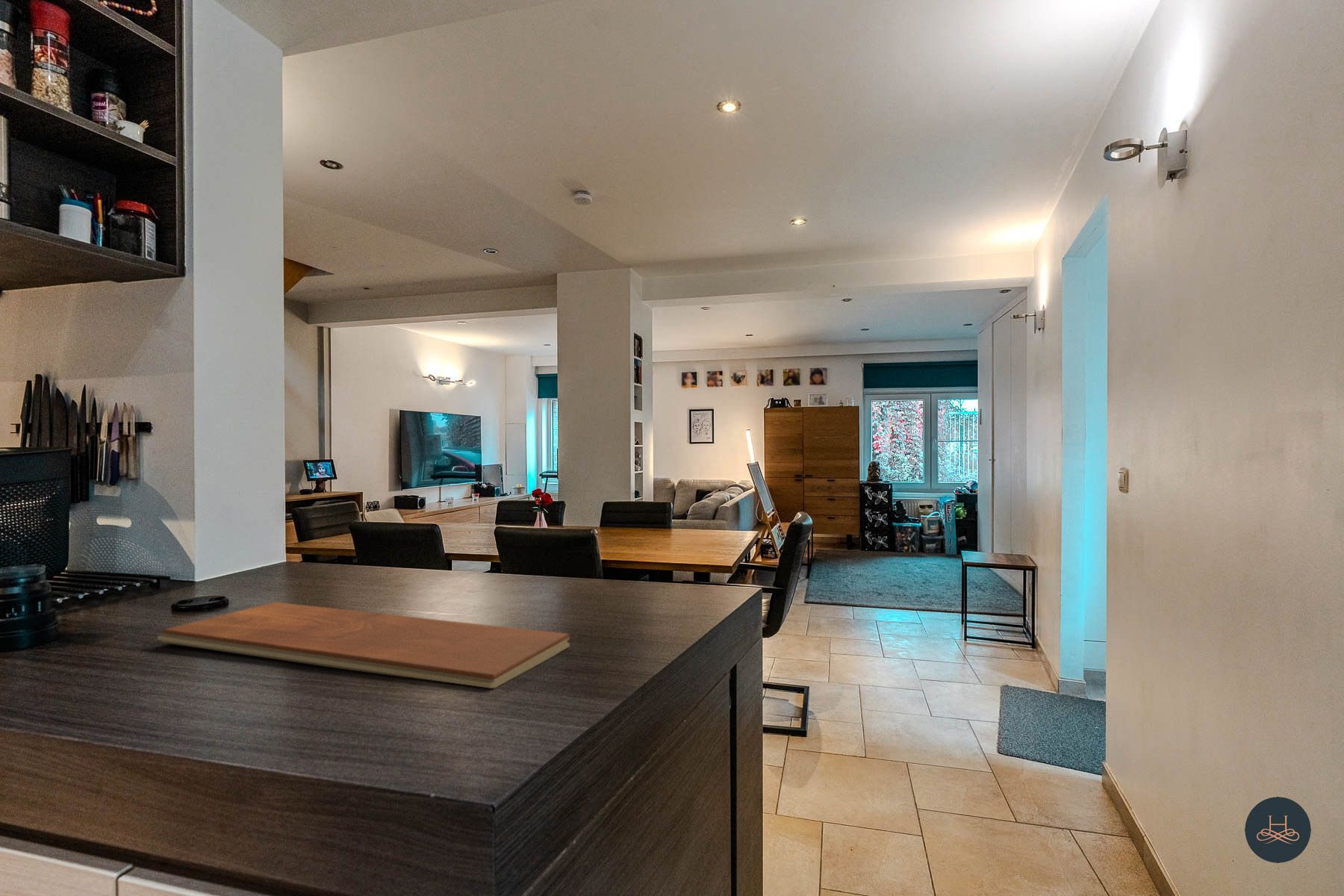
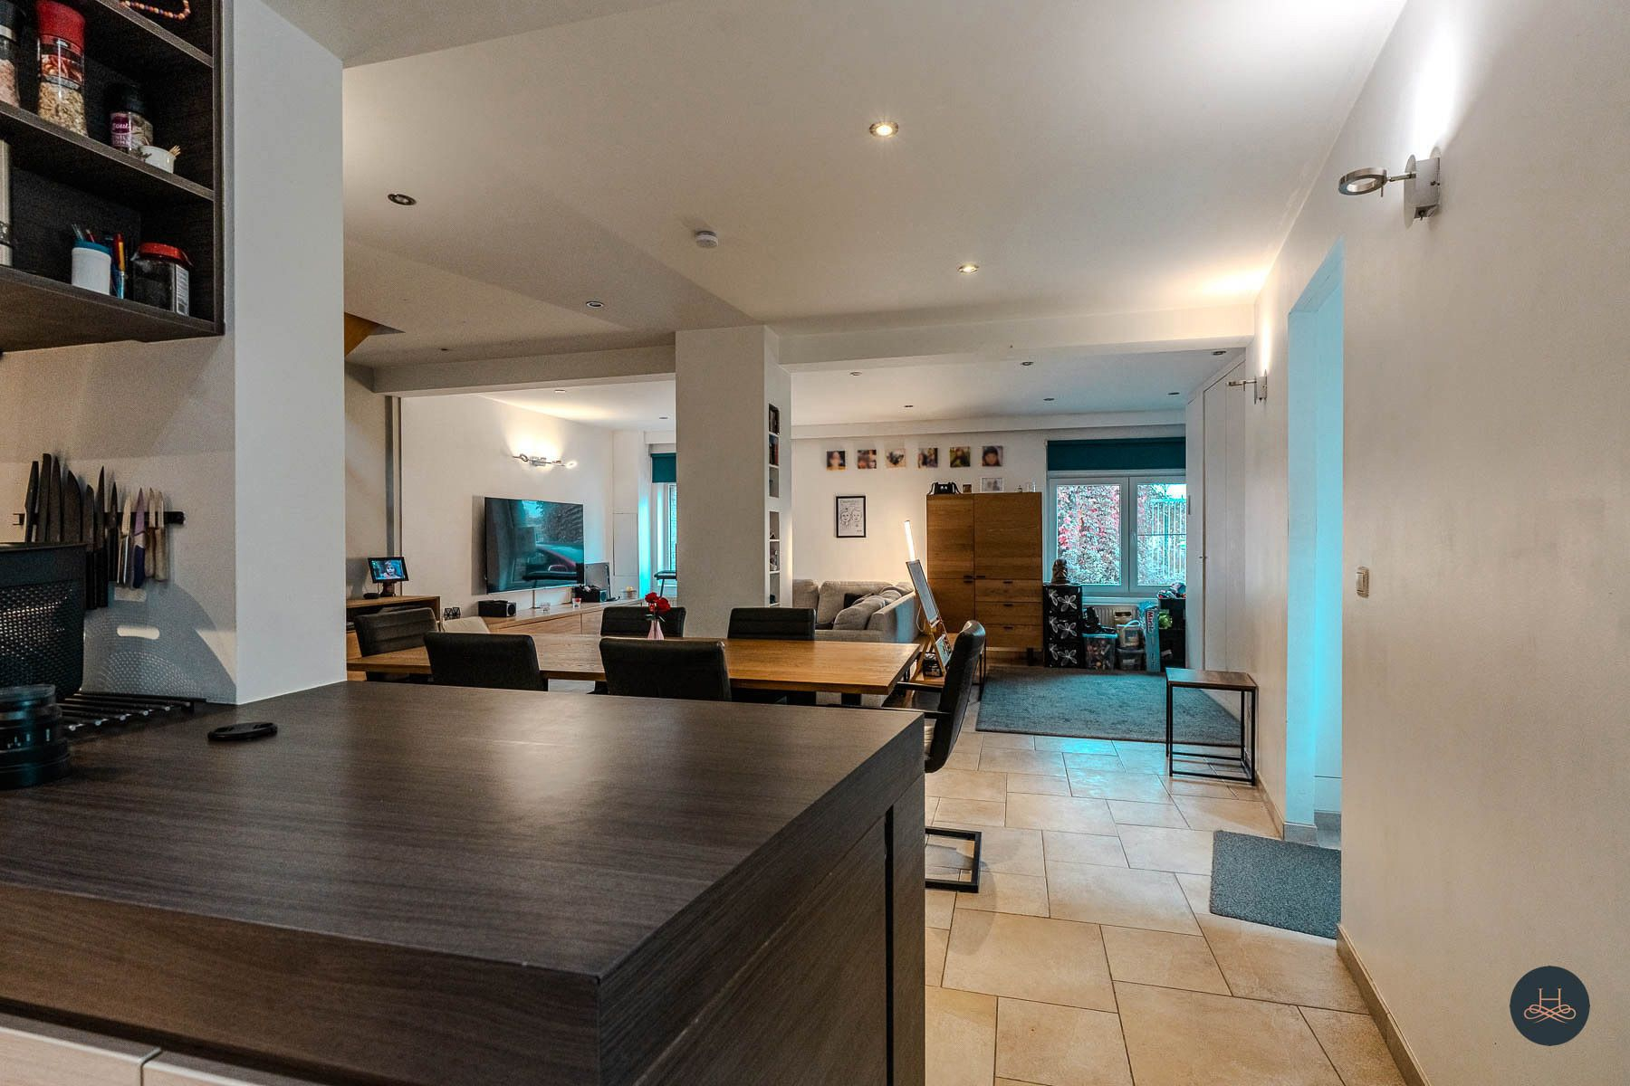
- chopping board [157,602,570,689]
